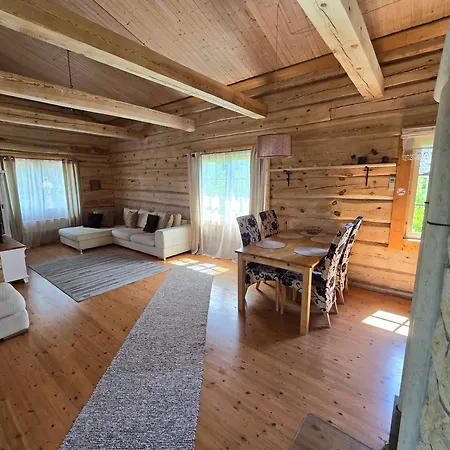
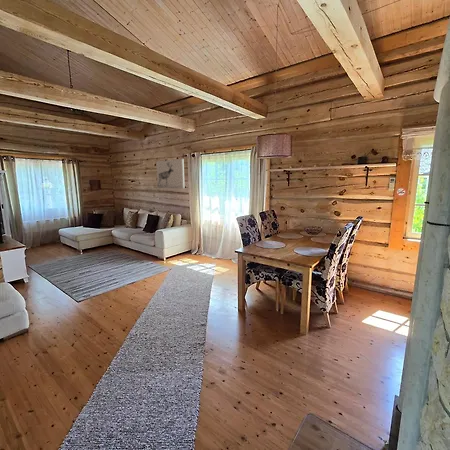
+ wall art [155,158,186,189]
